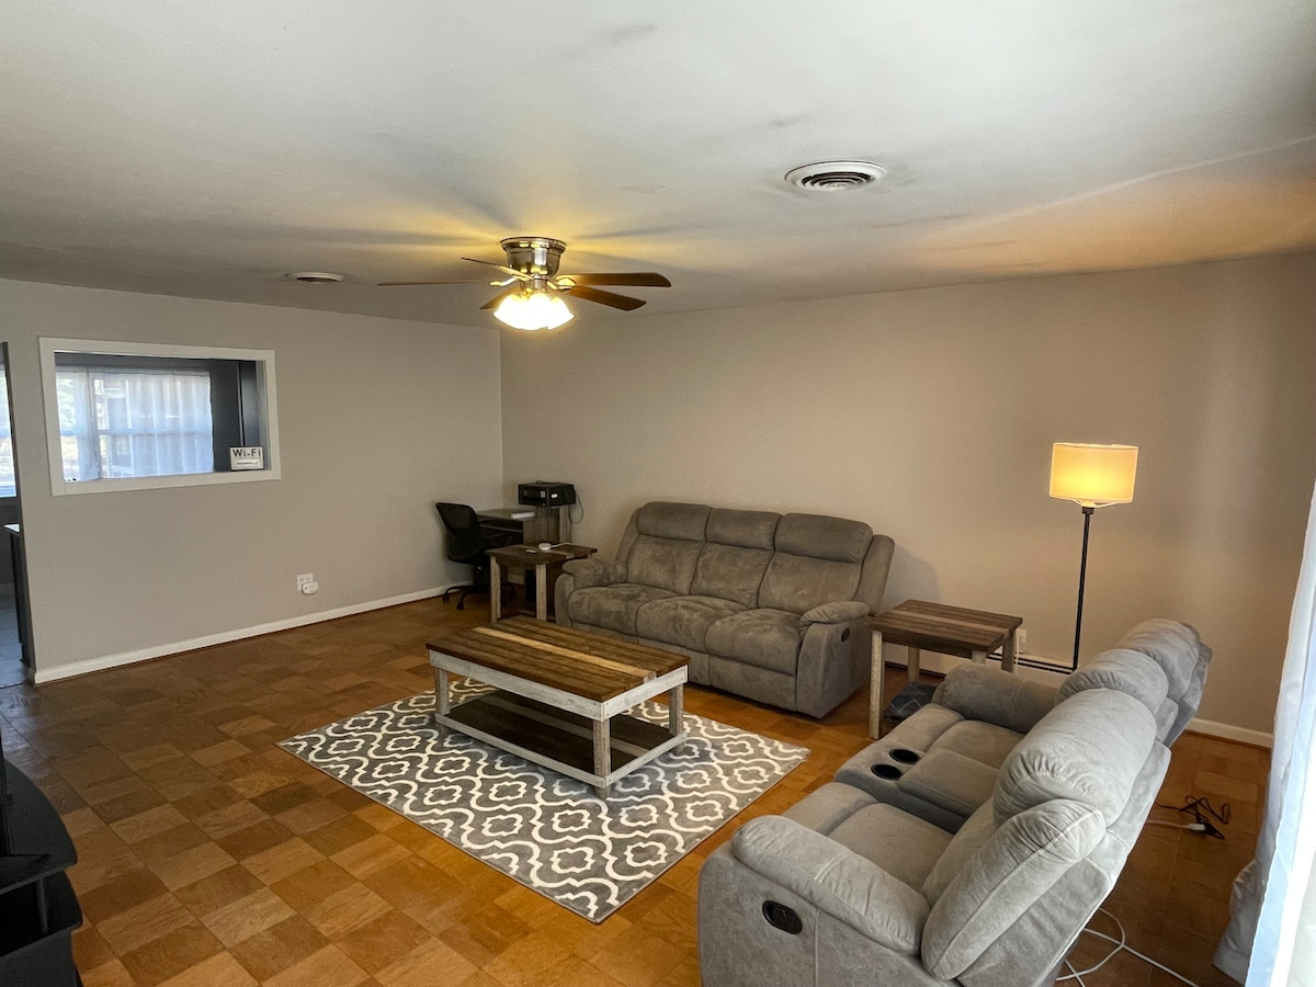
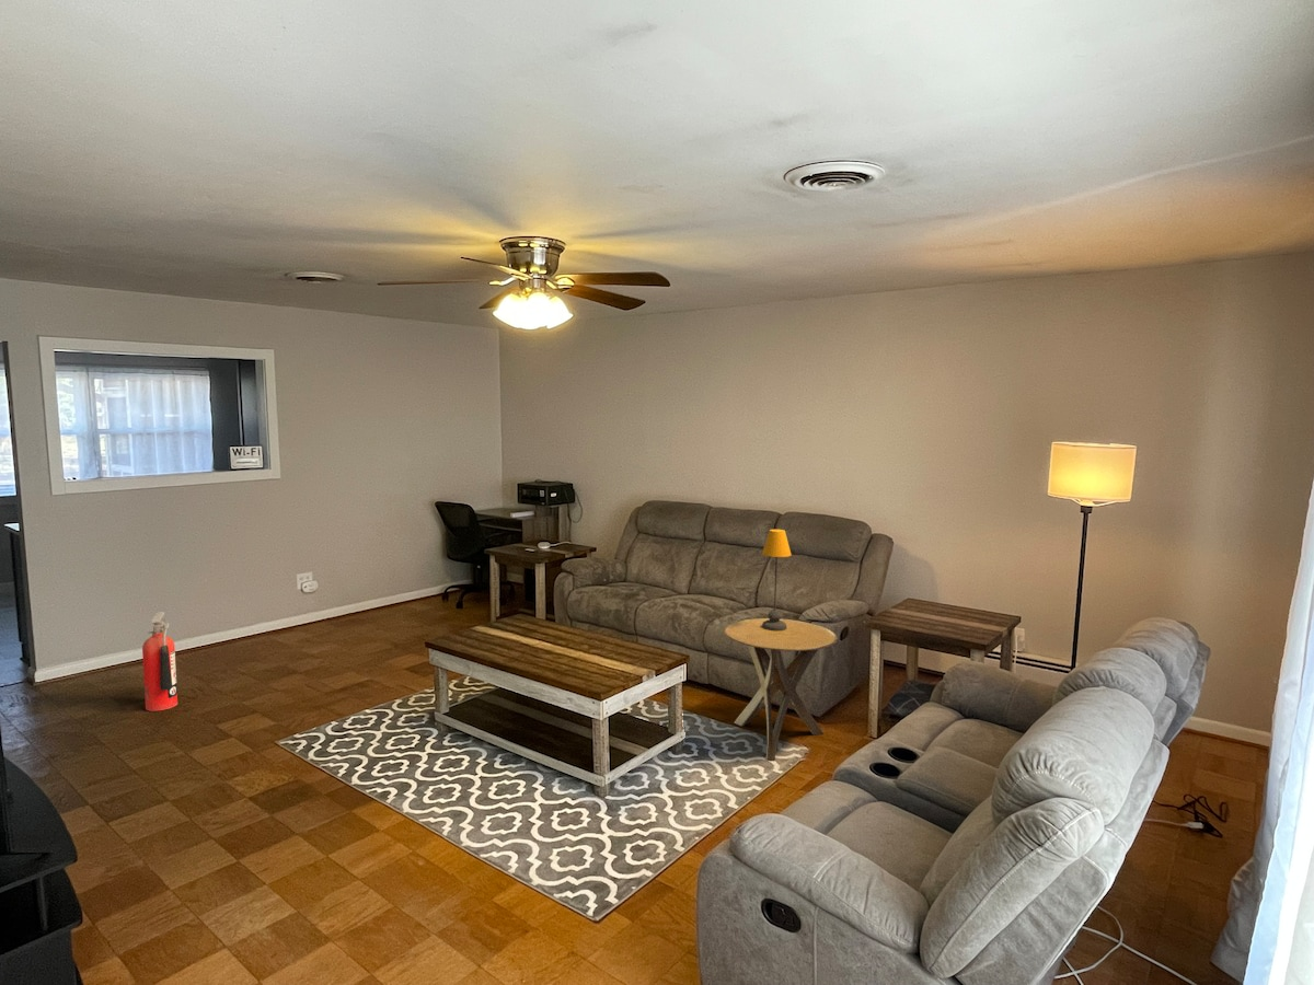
+ fire extinguisher [141,611,178,712]
+ side table [724,617,839,761]
+ table lamp [761,529,792,631]
